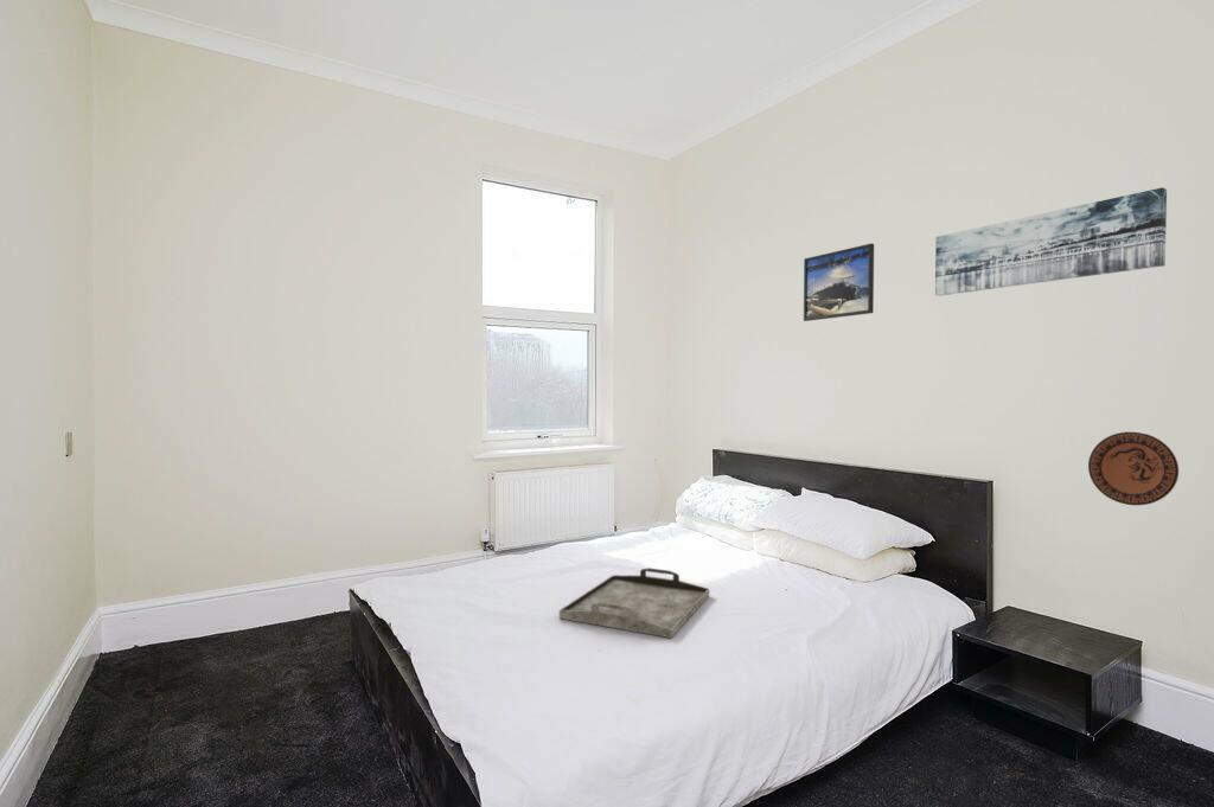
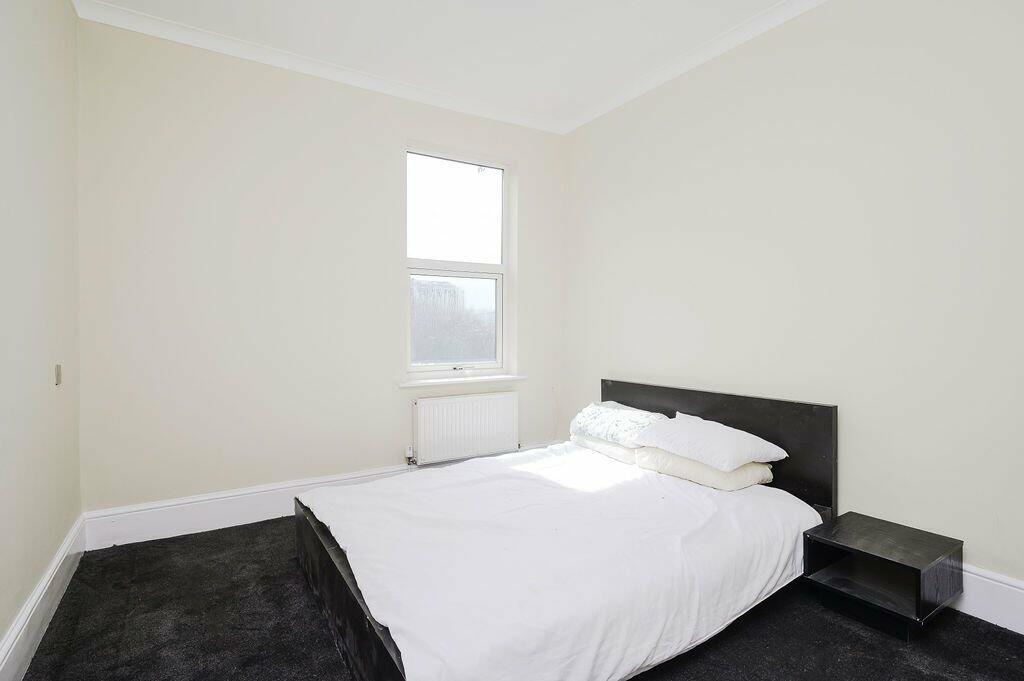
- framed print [803,243,875,322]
- wall art [934,186,1168,297]
- serving tray [558,566,710,639]
- decorative plate [1087,430,1180,506]
